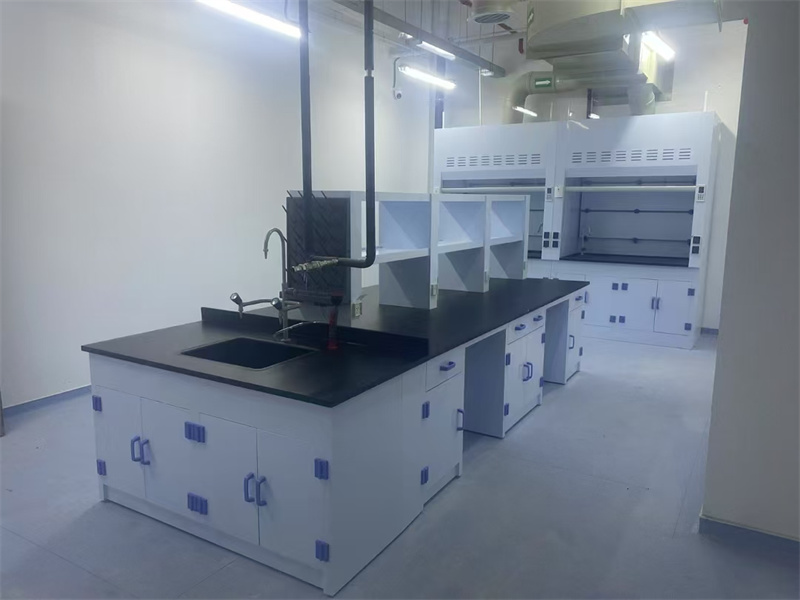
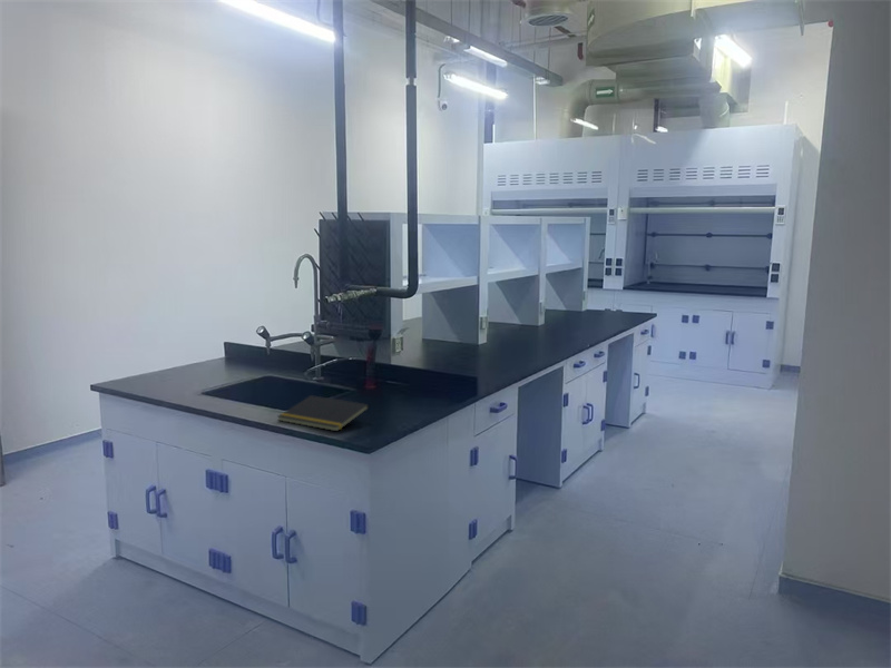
+ notepad [276,394,370,432]
